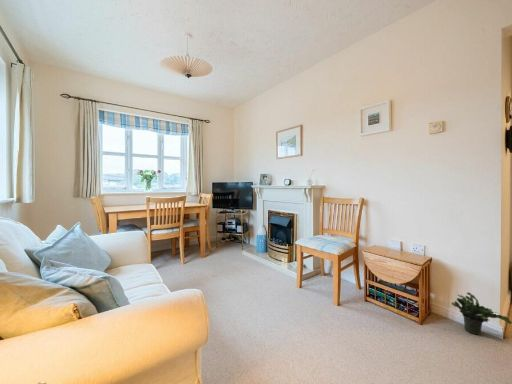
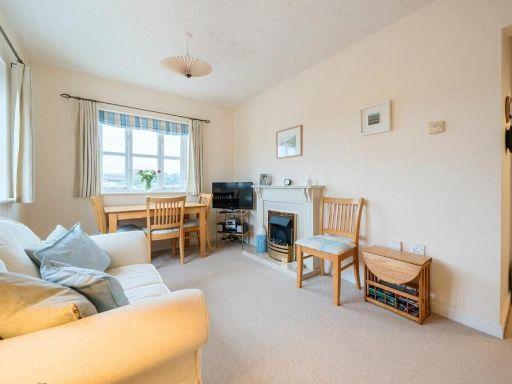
- potted plant [450,291,512,336]
